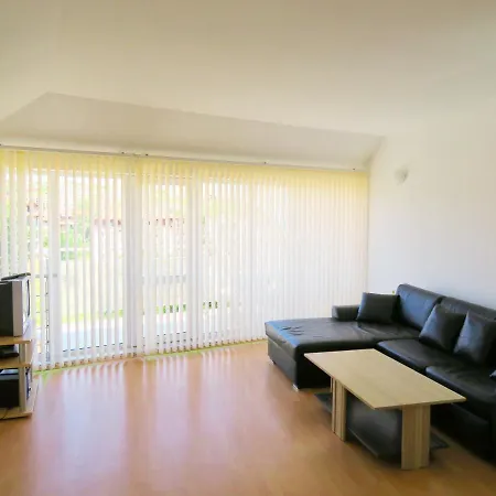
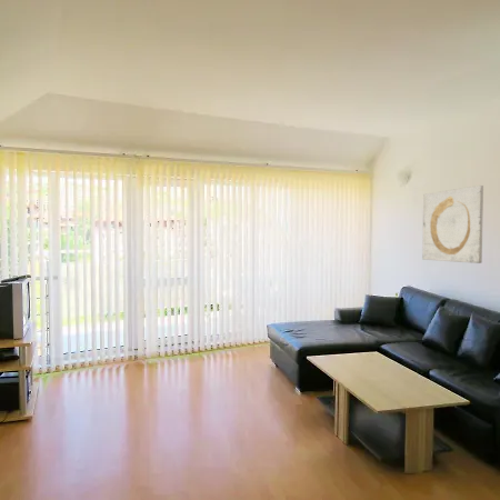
+ wall art [421,184,484,264]
